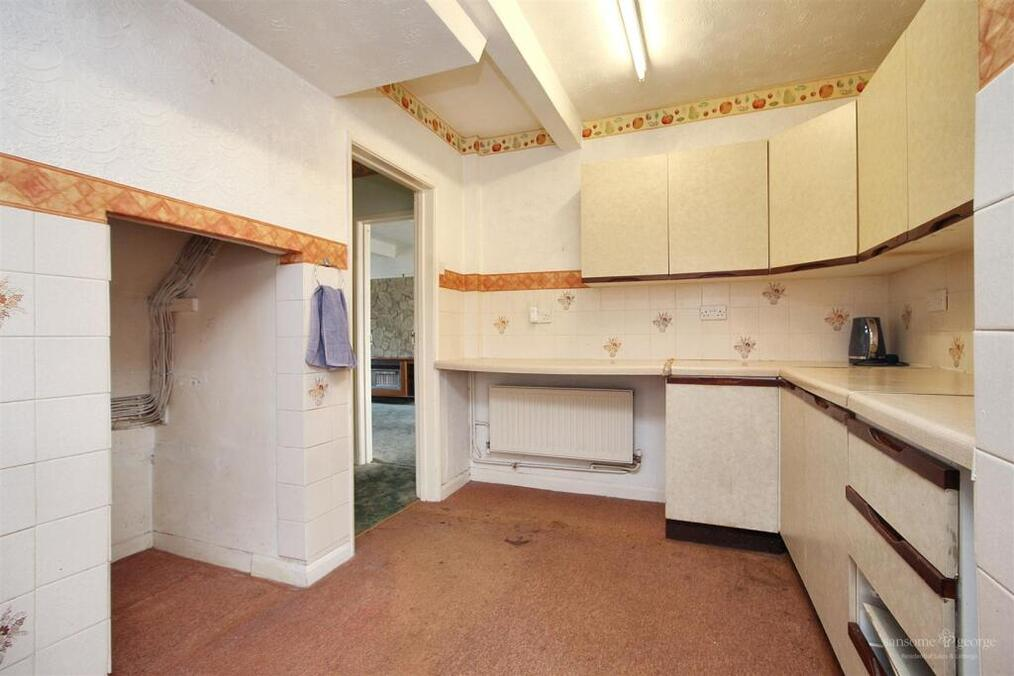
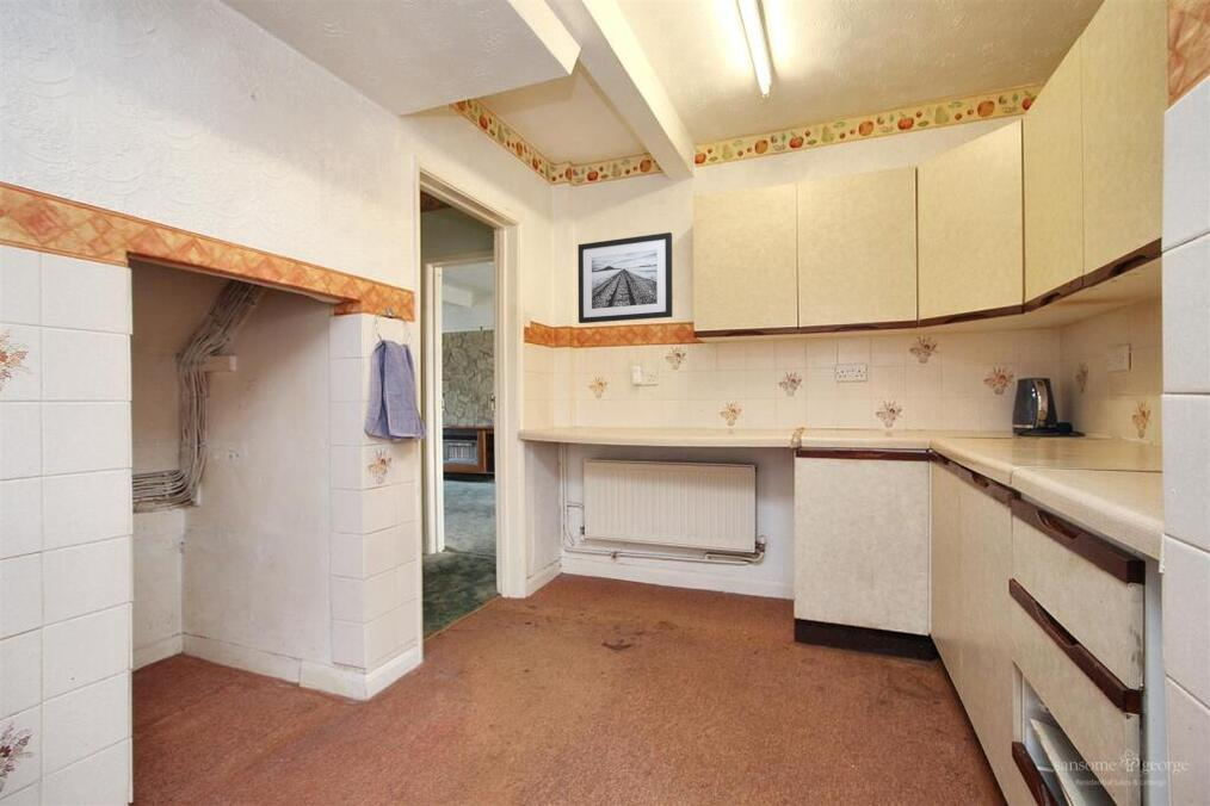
+ wall art [576,231,673,324]
